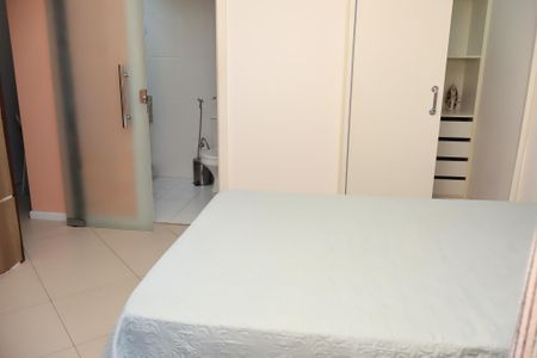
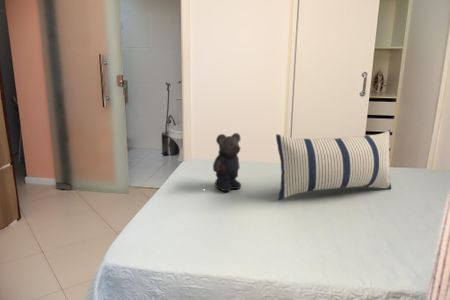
+ bear [212,132,242,192]
+ pillow [275,129,392,201]
